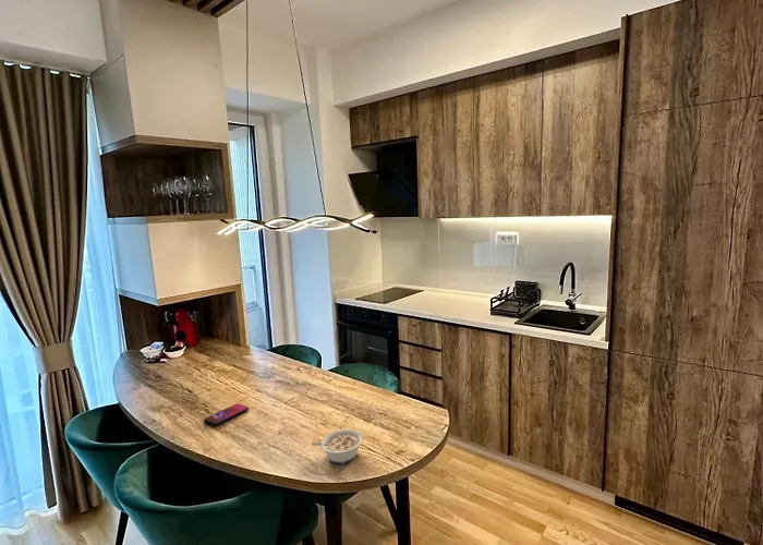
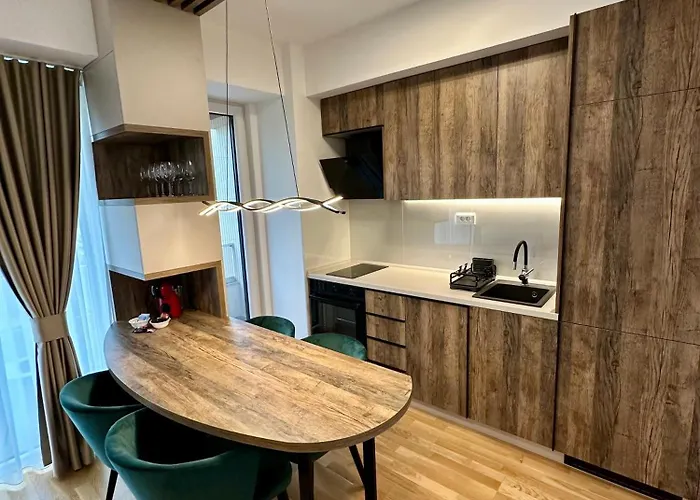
- legume [311,428,364,464]
- smartphone [203,402,250,426]
